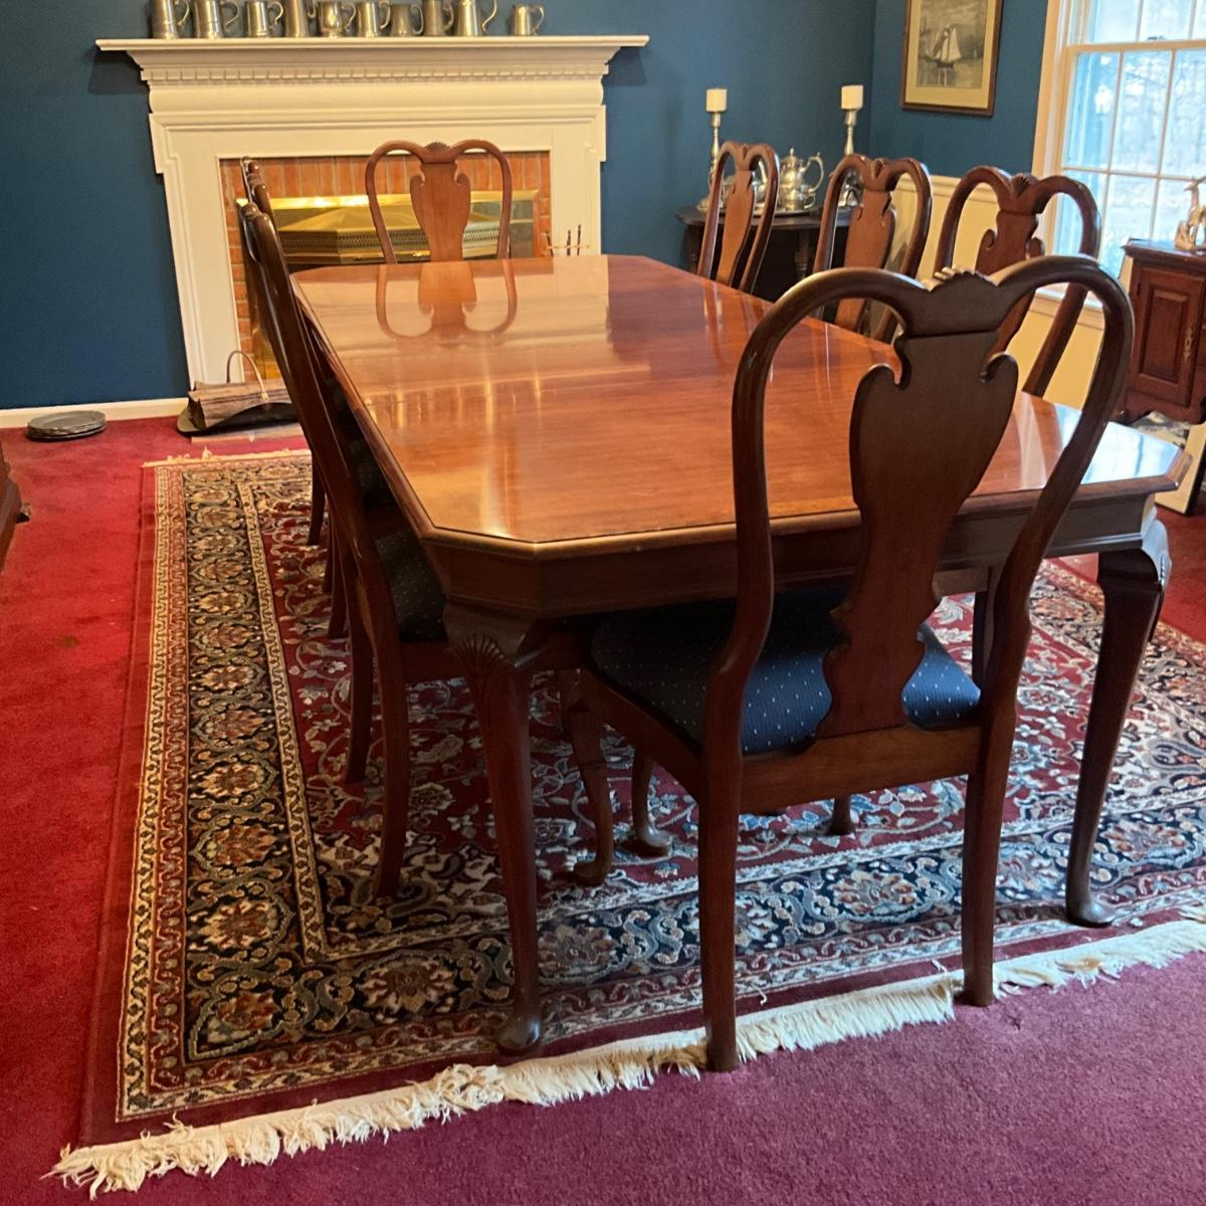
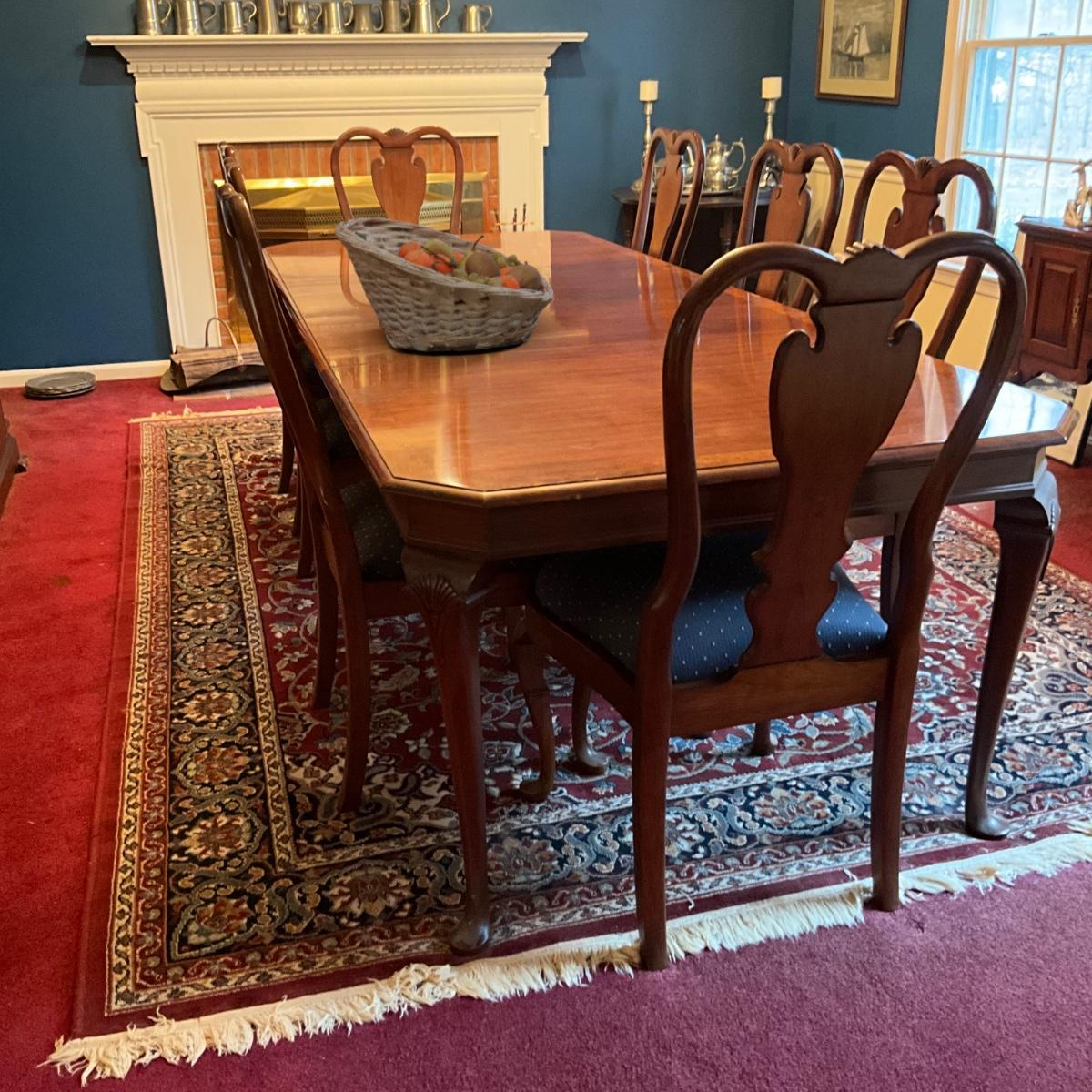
+ fruit basket [333,217,555,353]
